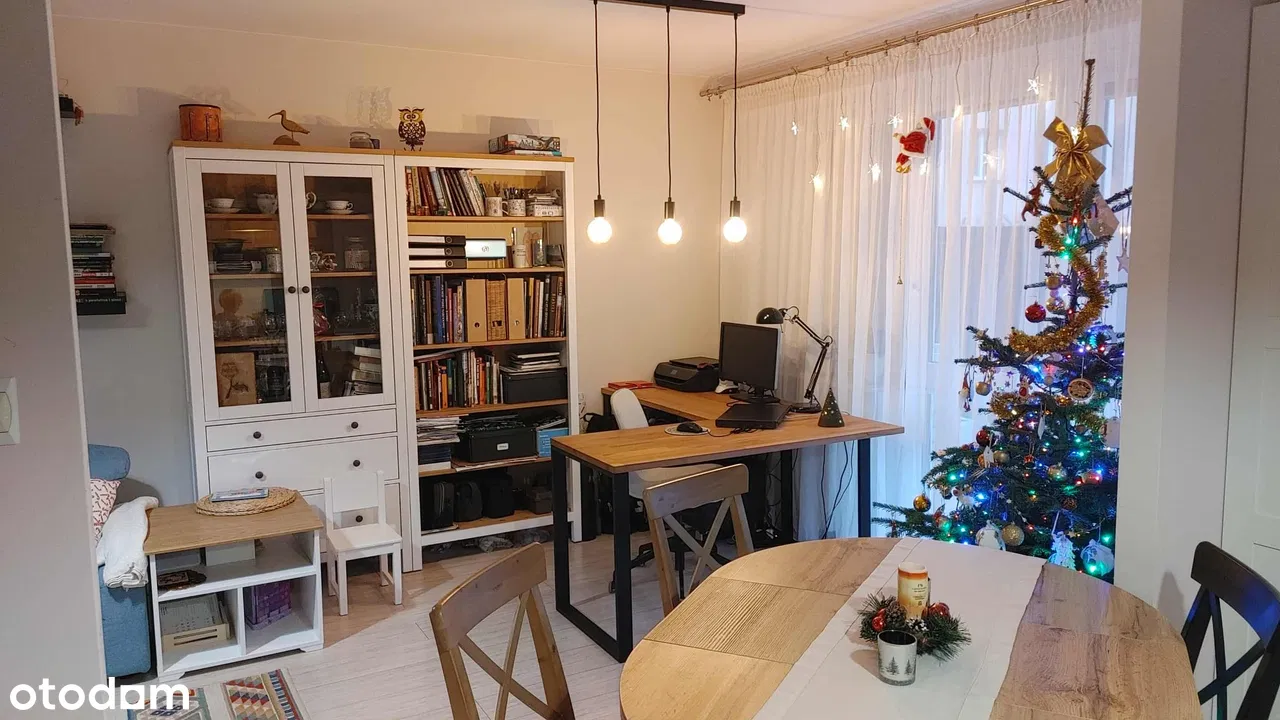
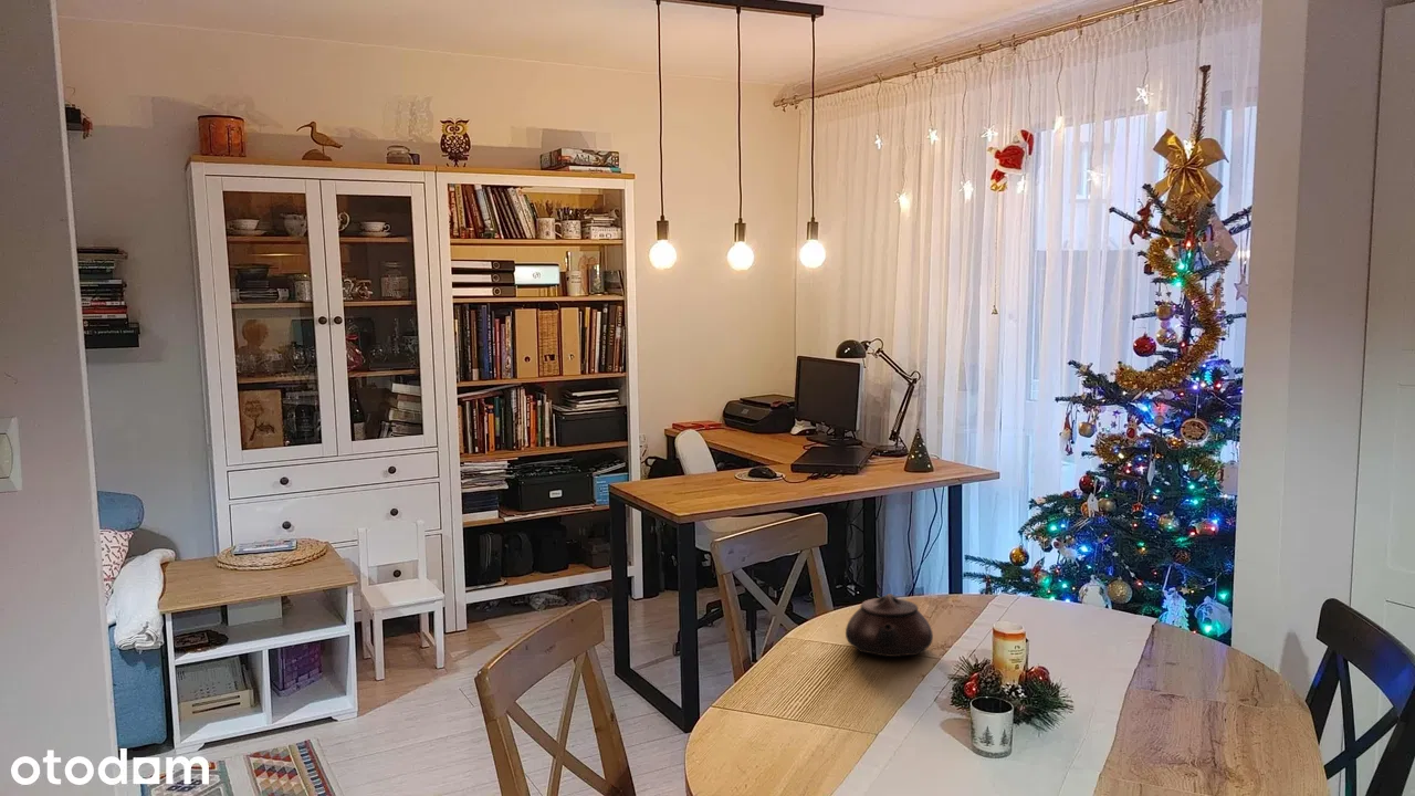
+ teapot [845,593,934,658]
